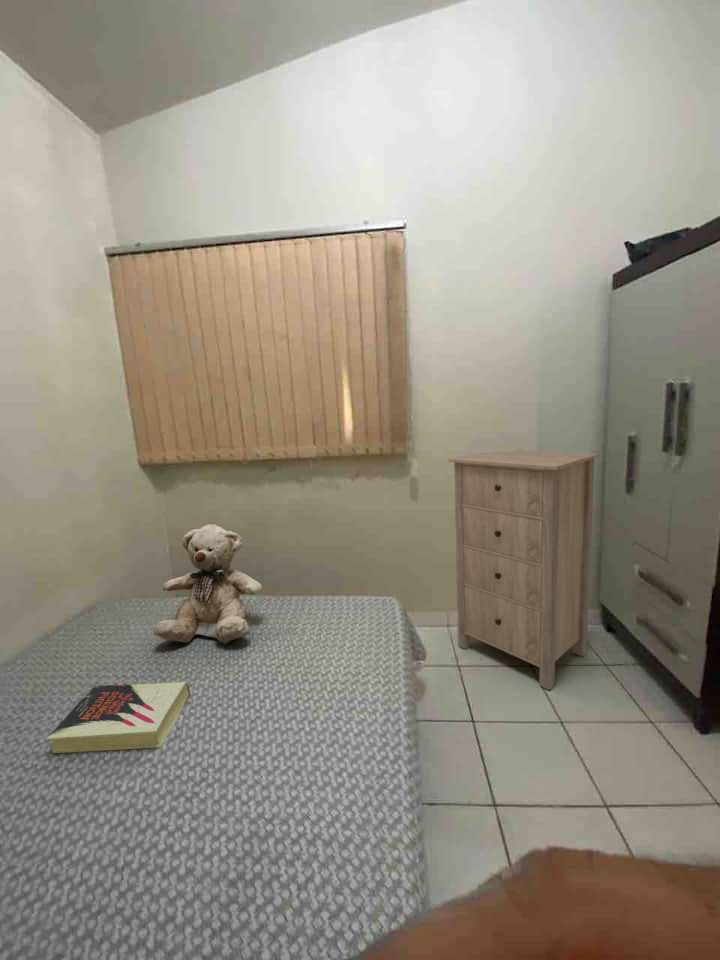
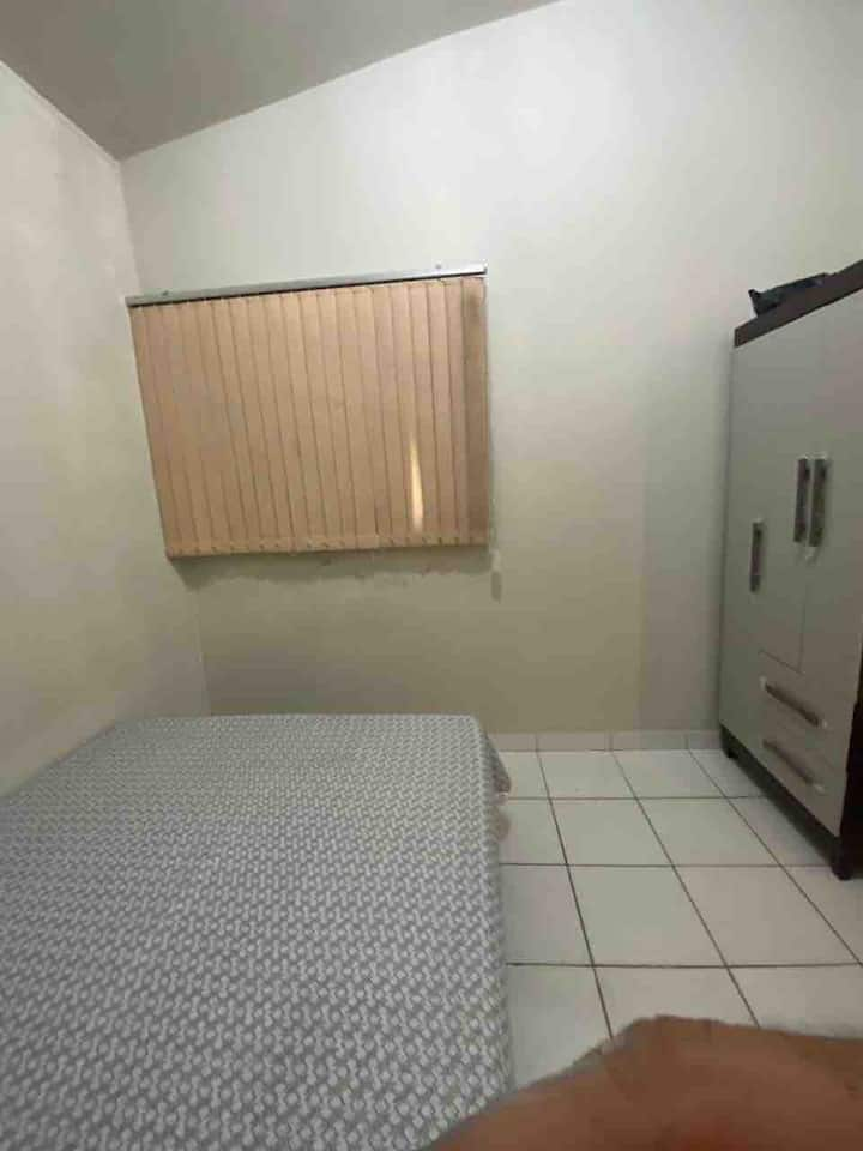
- teddy bear [153,523,264,645]
- book [46,681,192,754]
- storage cabinet [447,450,600,691]
